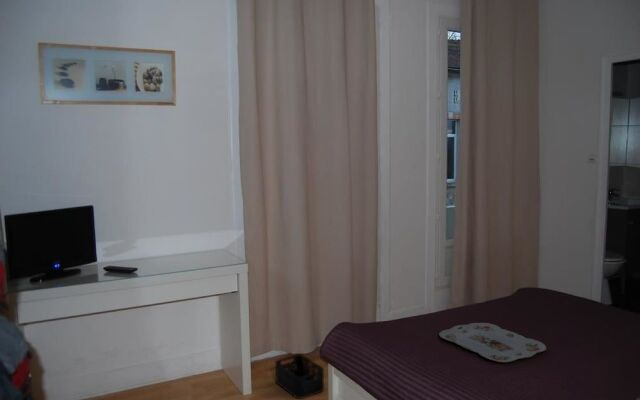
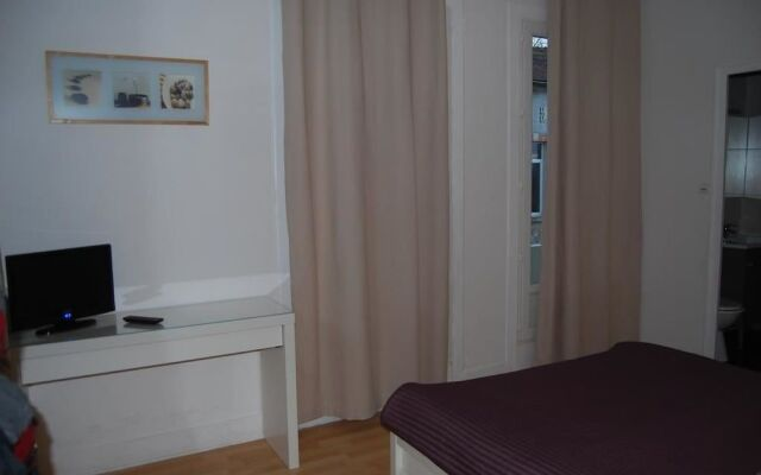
- storage bin [274,353,325,400]
- serving tray [438,322,547,363]
